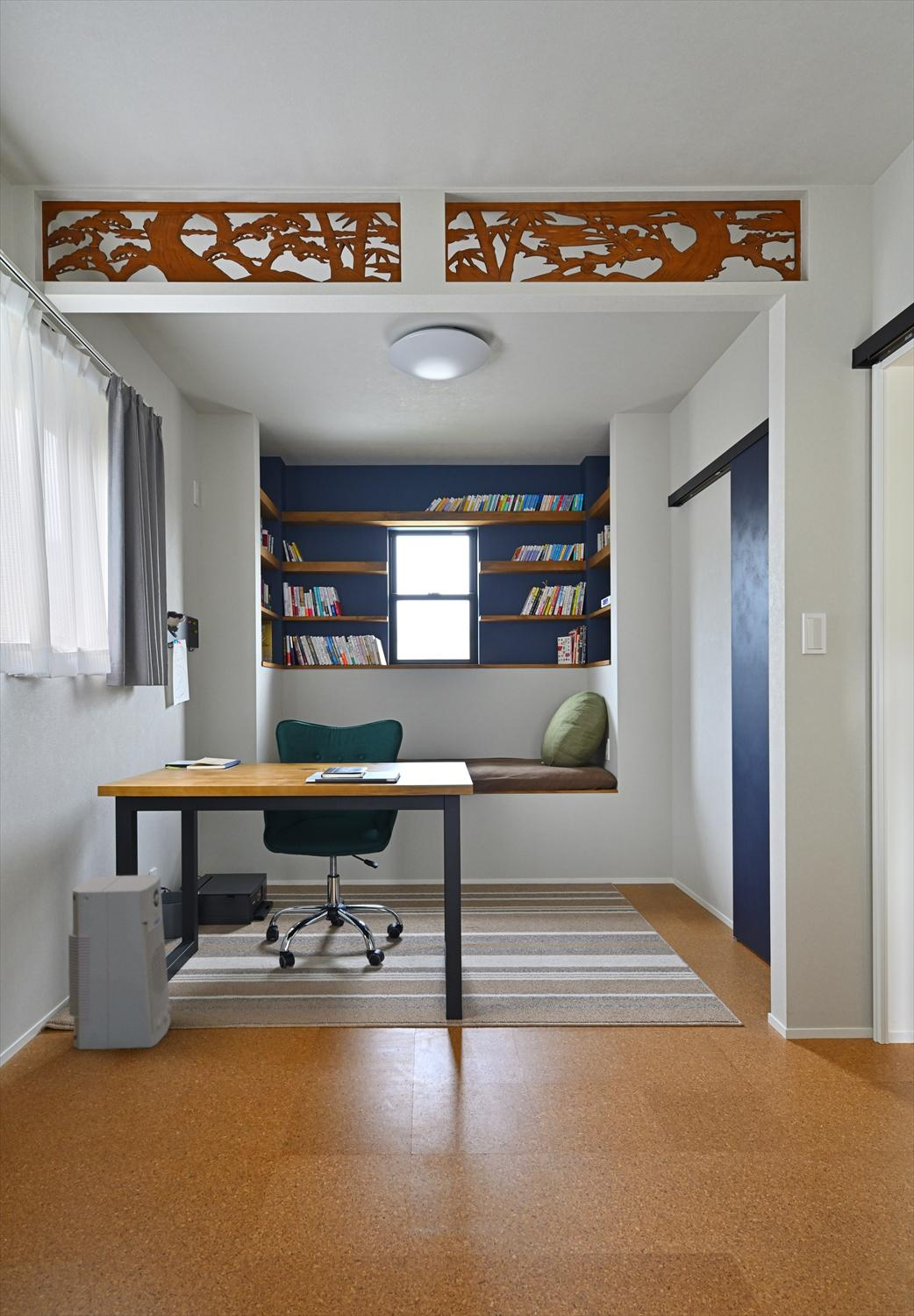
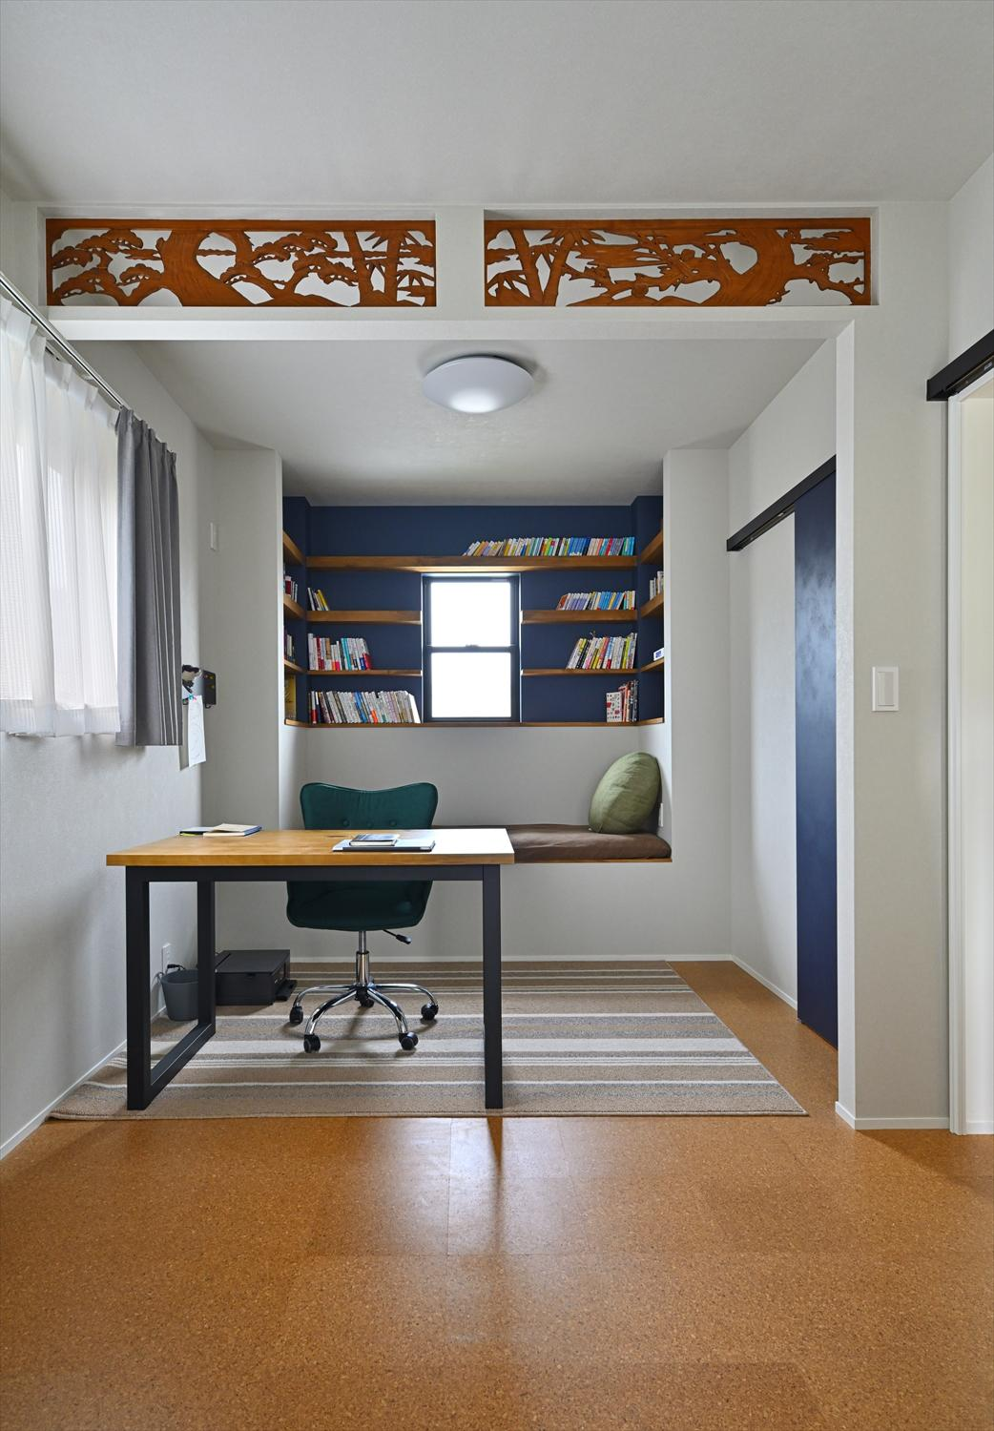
- air purifier [68,874,172,1050]
